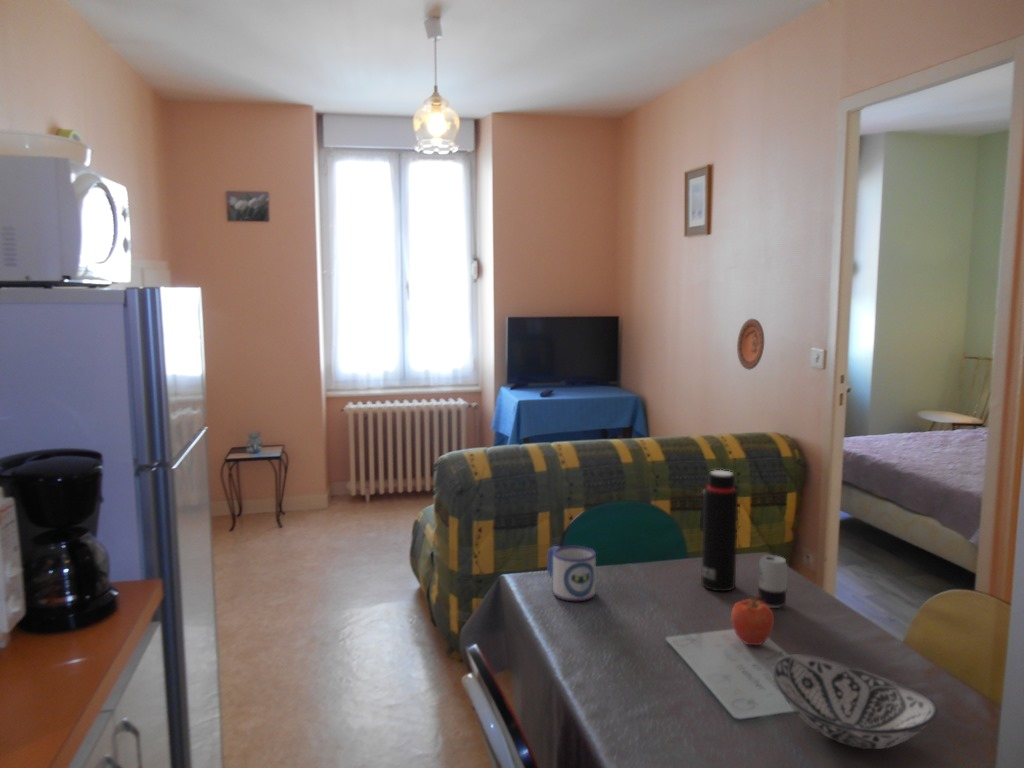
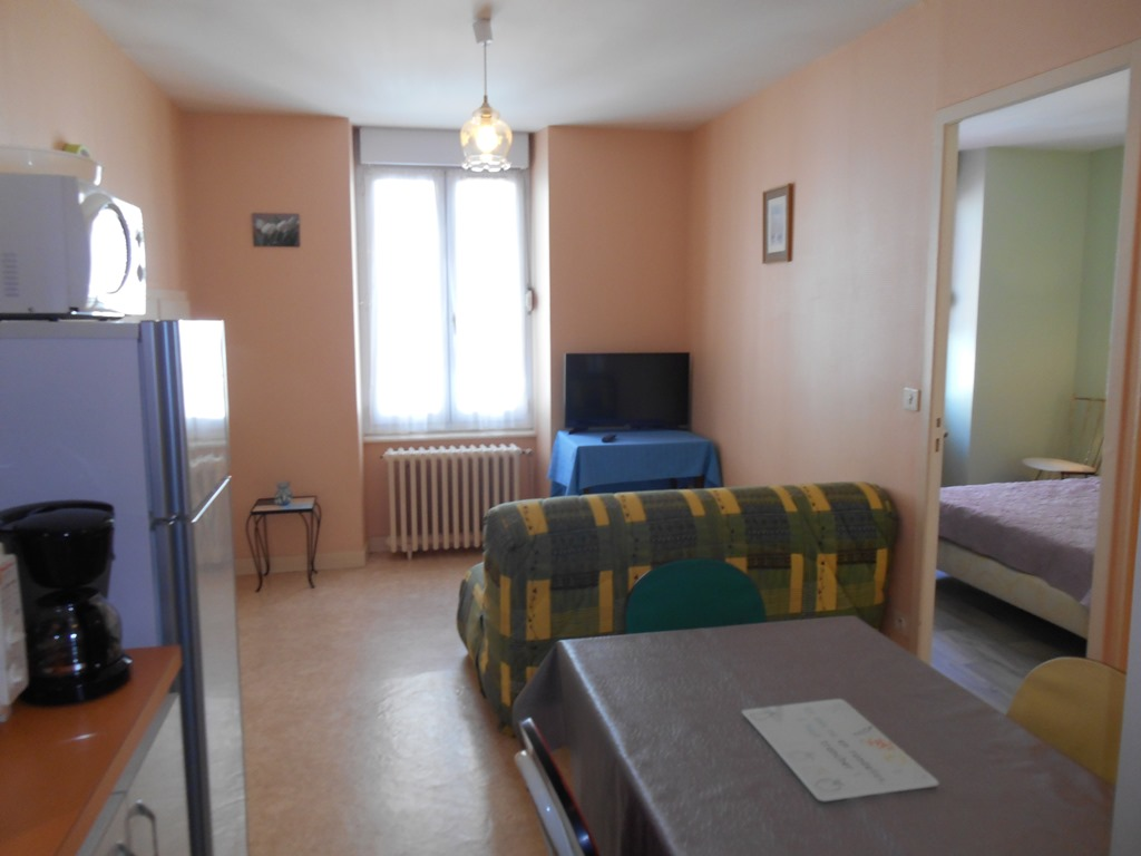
- decorative bowl [771,653,938,750]
- apple [730,595,775,646]
- water bottle [699,469,739,592]
- beverage can [757,553,788,609]
- mug [546,545,597,602]
- decorative plate [736,318,765,370]
